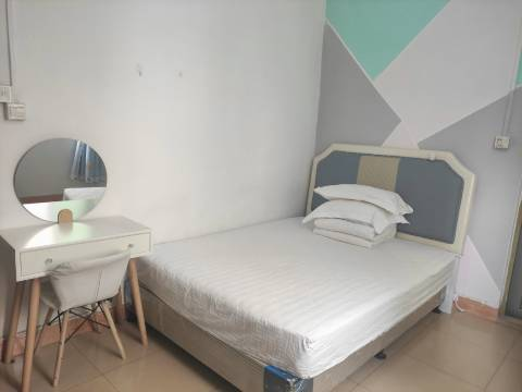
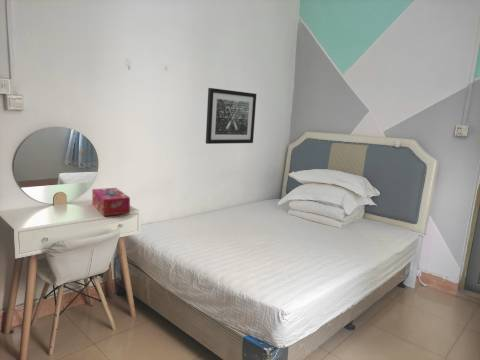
+ wall art [205,87,257,145]
+ tissue box [91,187,131,217]
